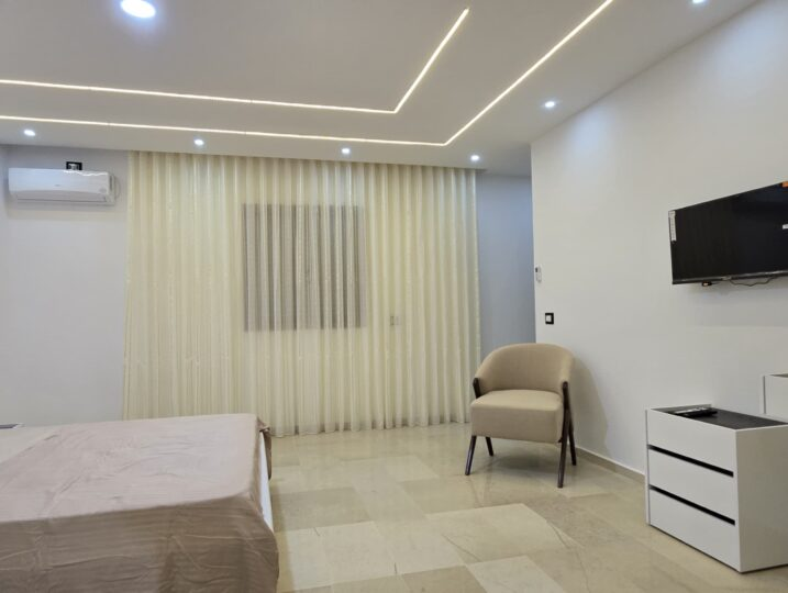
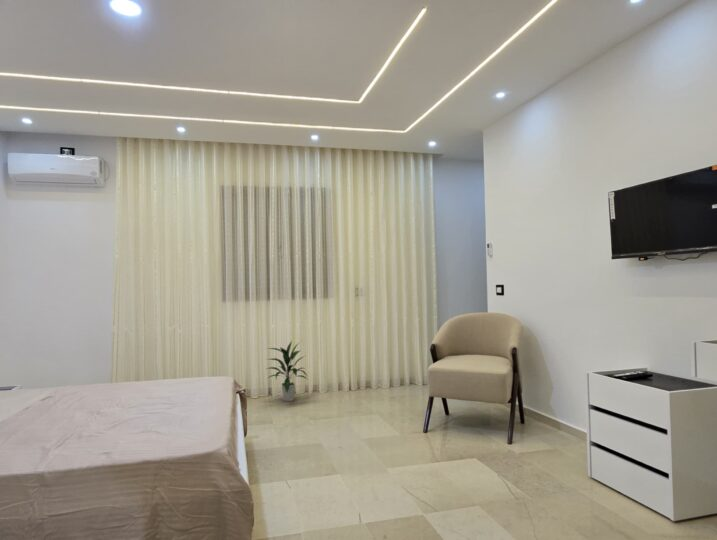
+ indoor plant [265,340,308,402]
